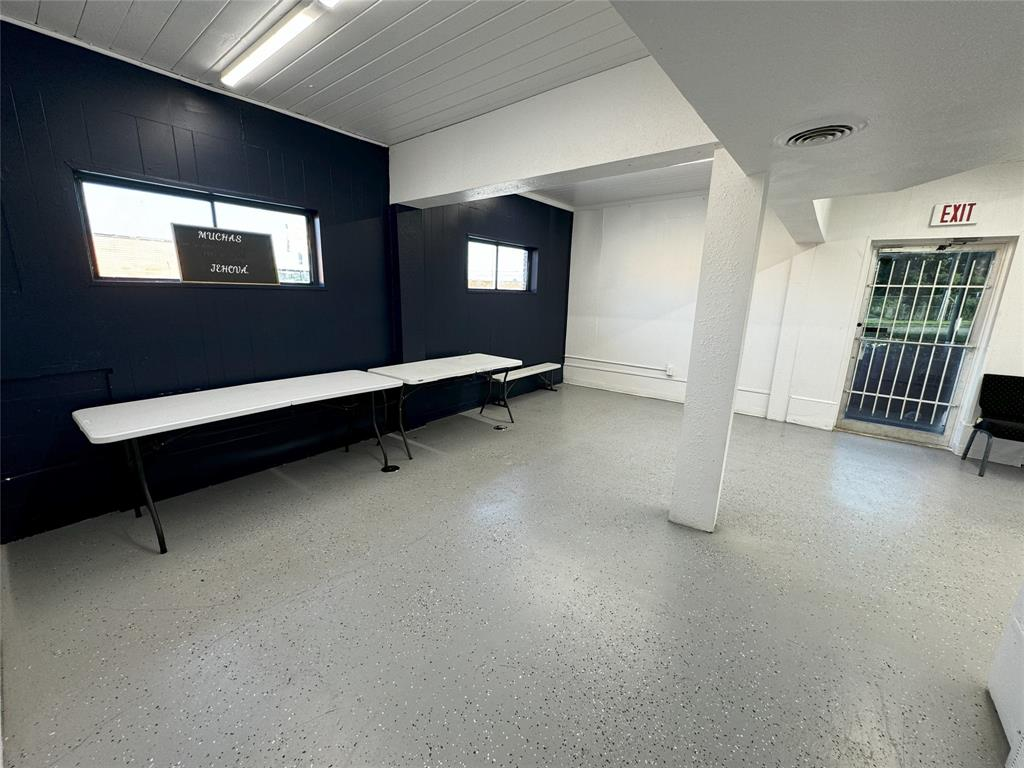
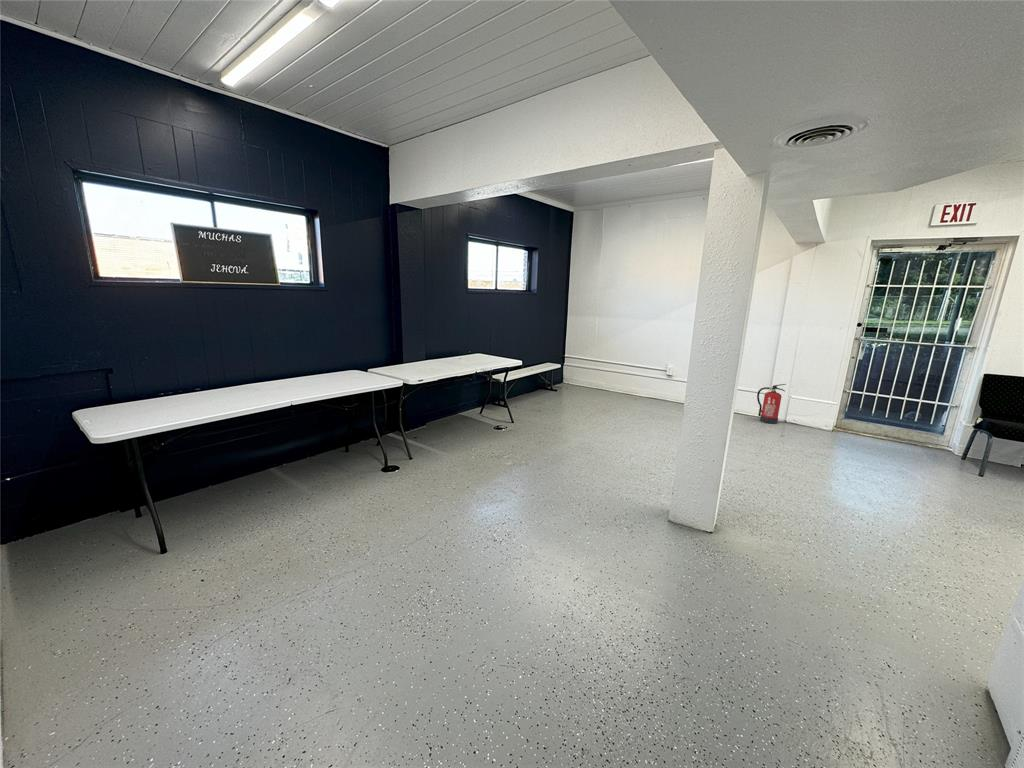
+ fire extinguisher [756,383,787,425]
